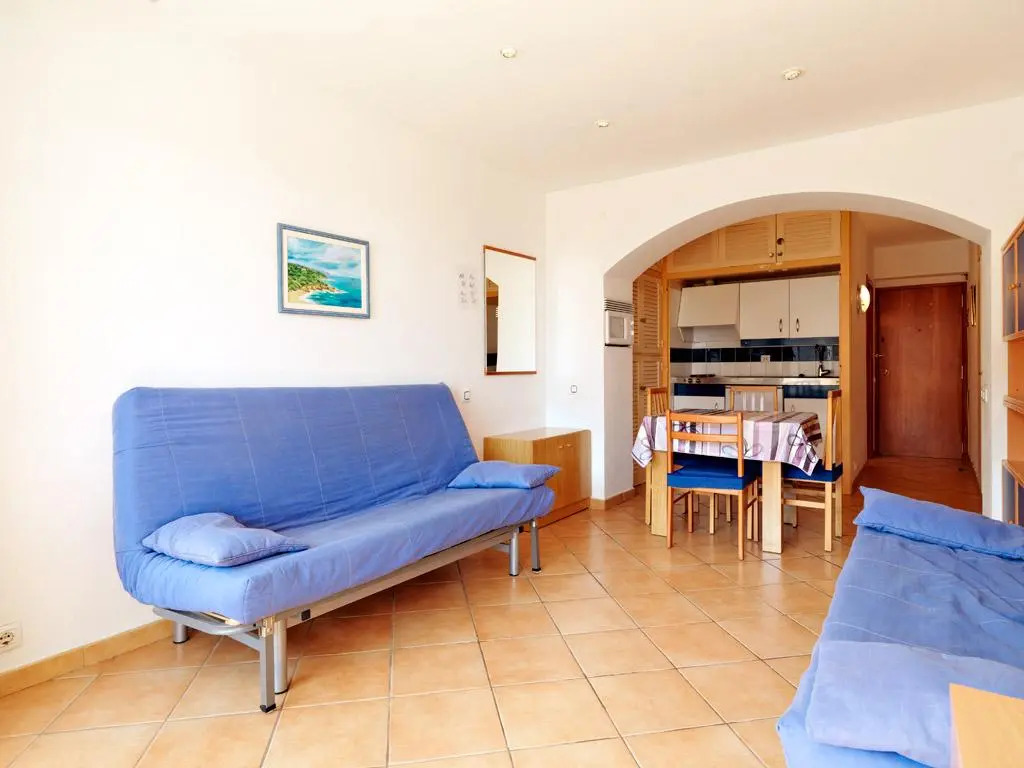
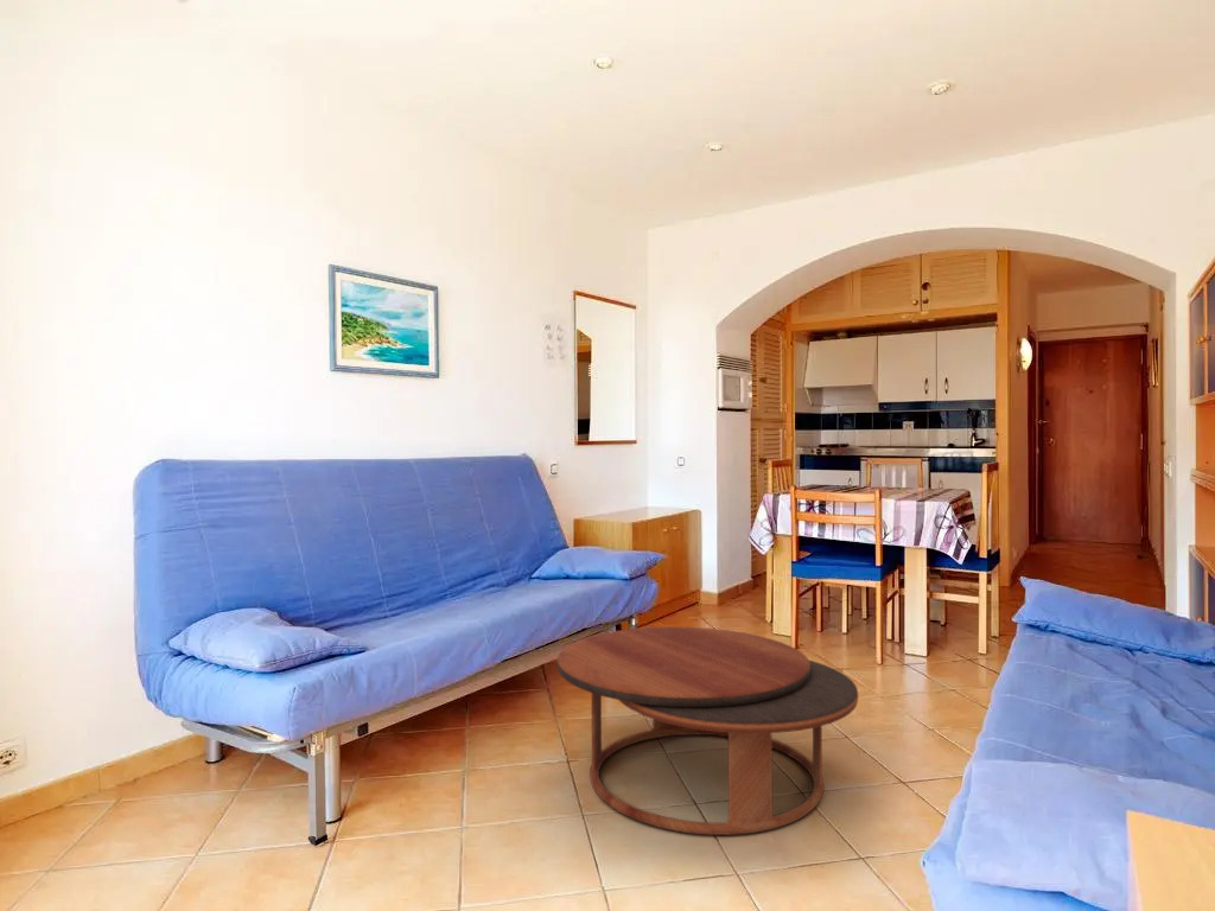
+ coffee table [555,625,859,836]
